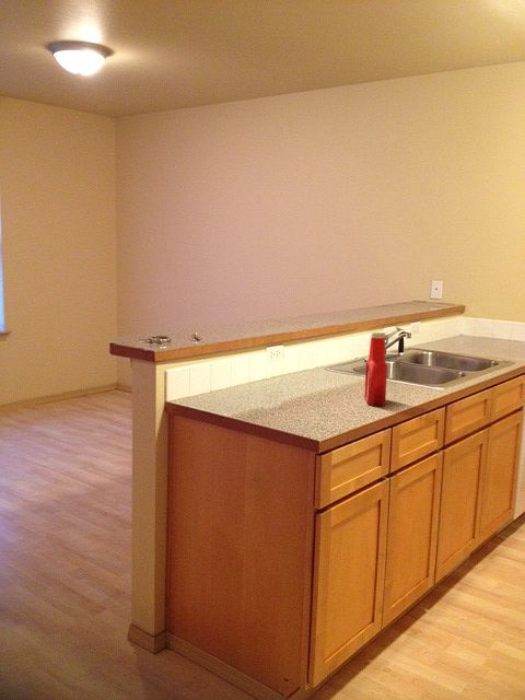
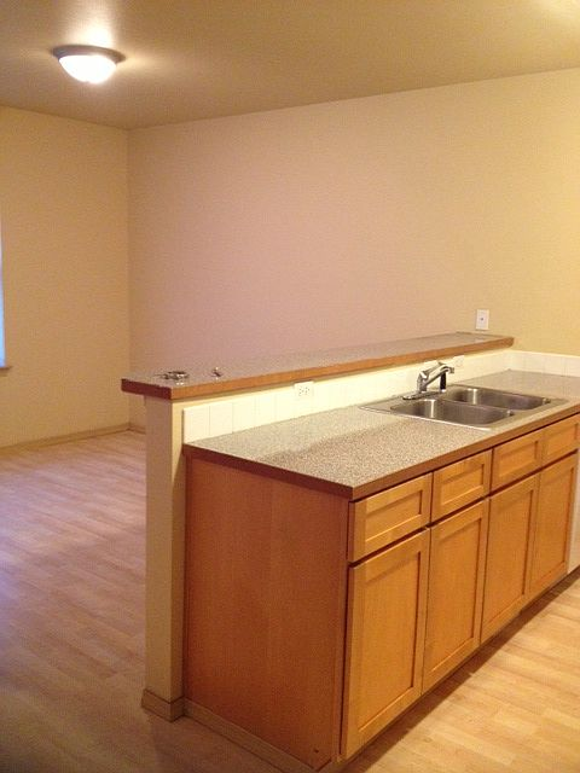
- soap bottle [363,331,388,407]
